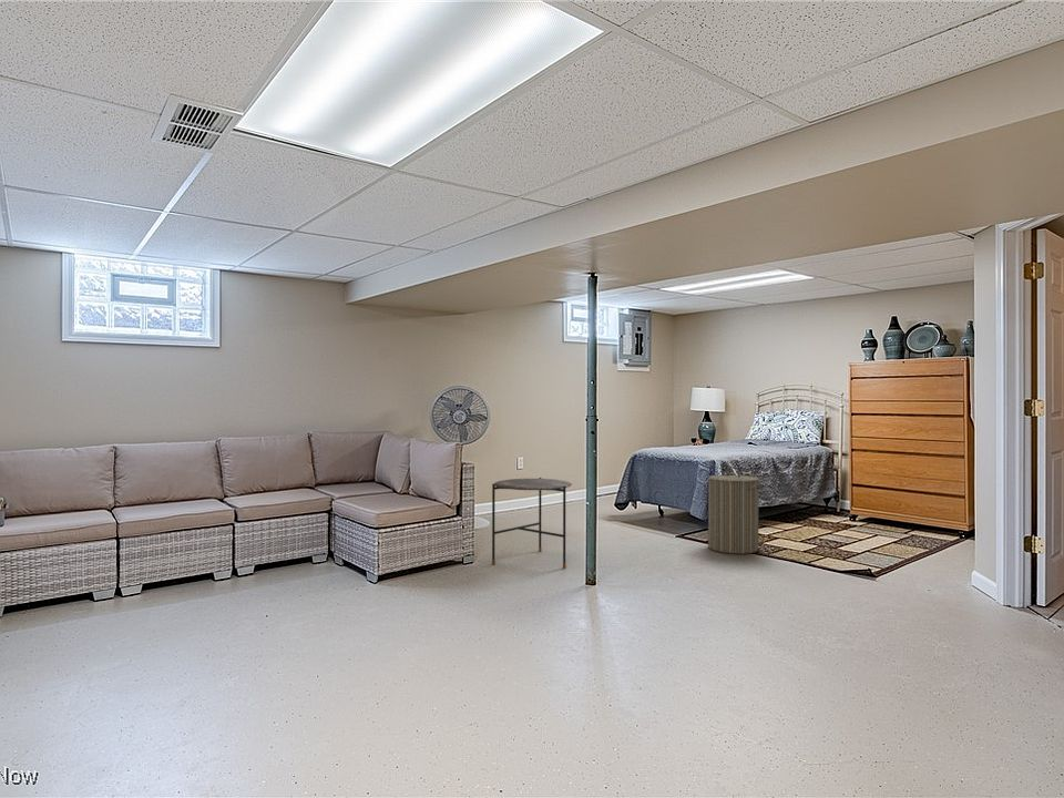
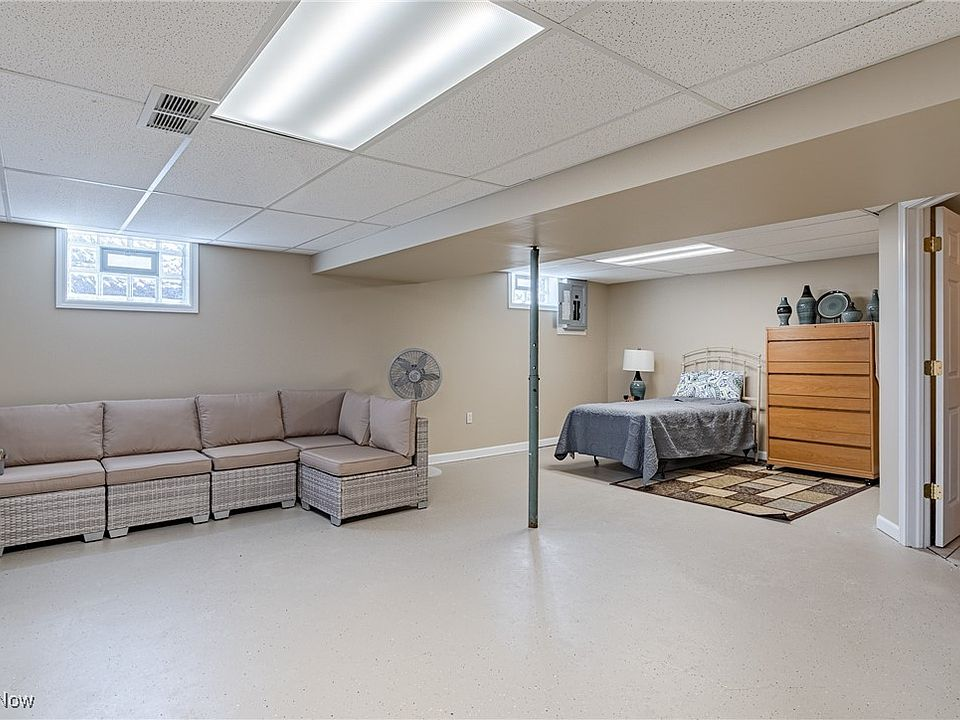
- side table [491,477,573,570]
- laundry hamper [706,466,763,555]
